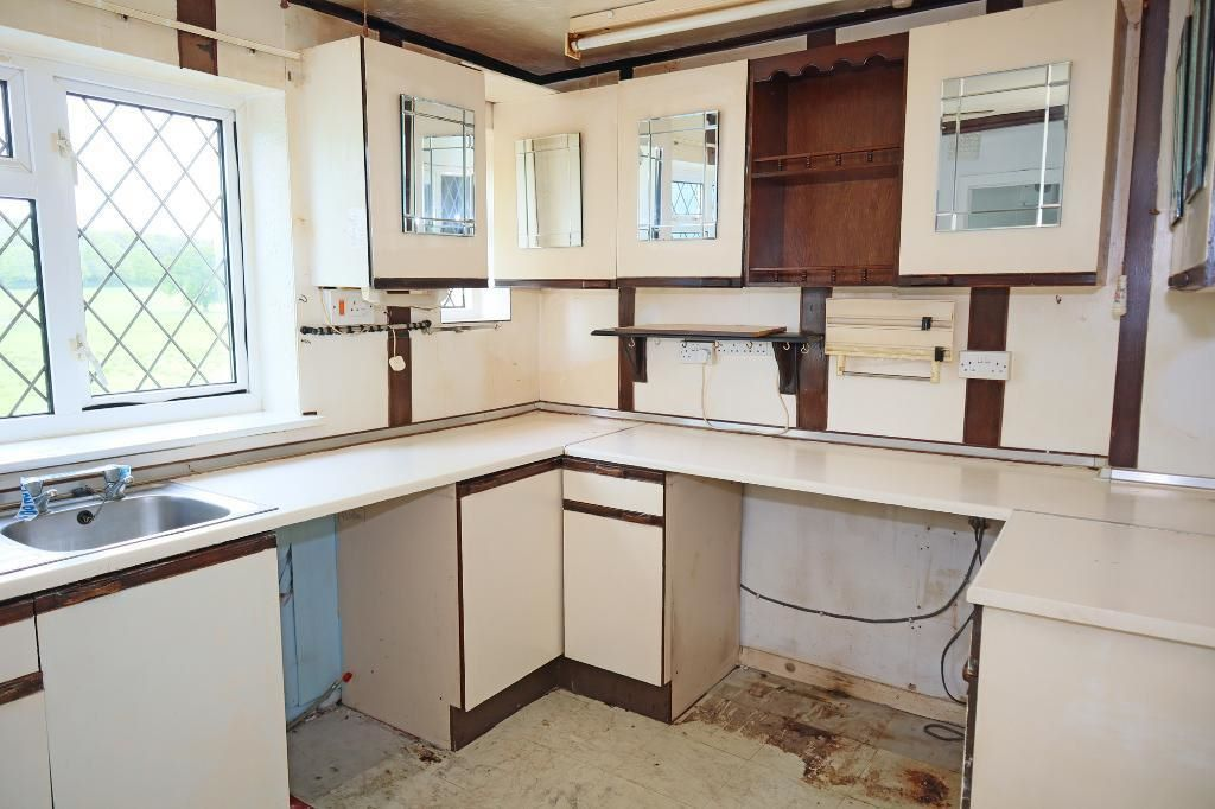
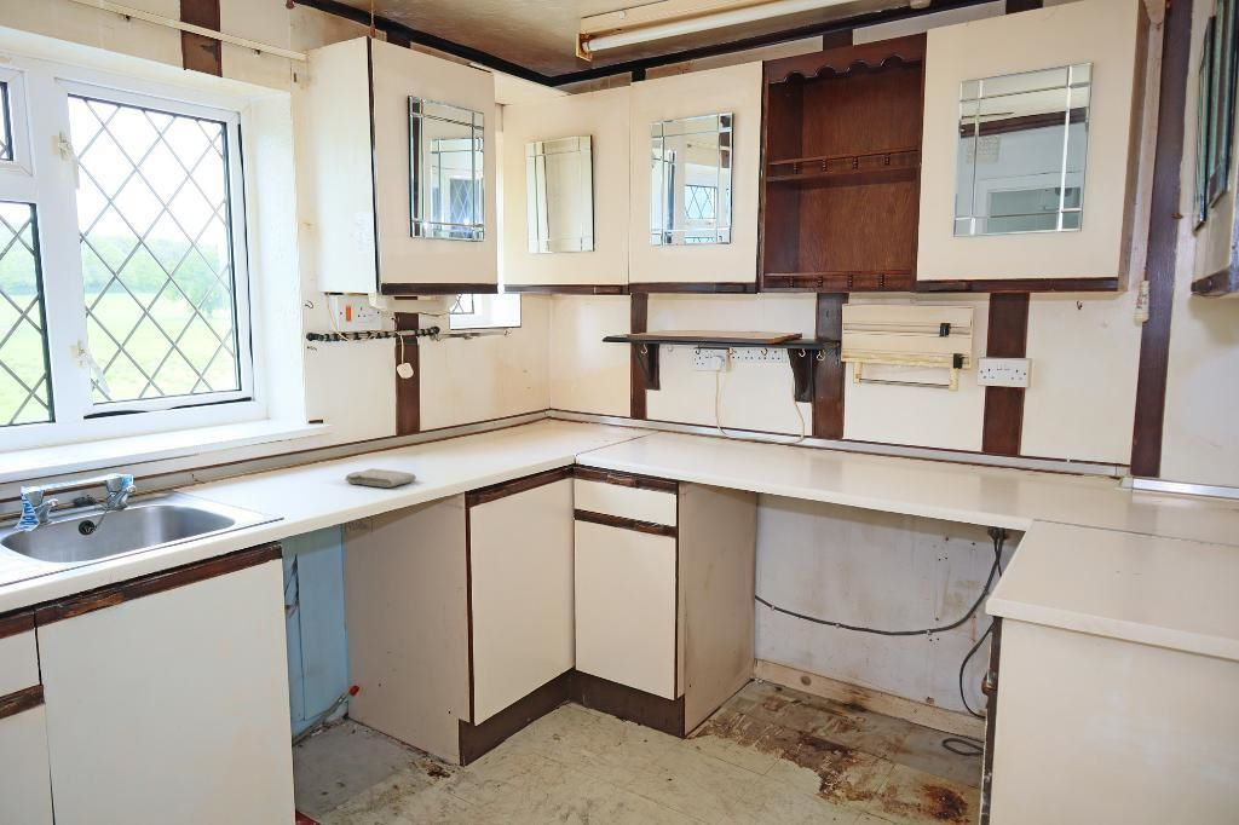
+ washcloth [344,467,417,489]
